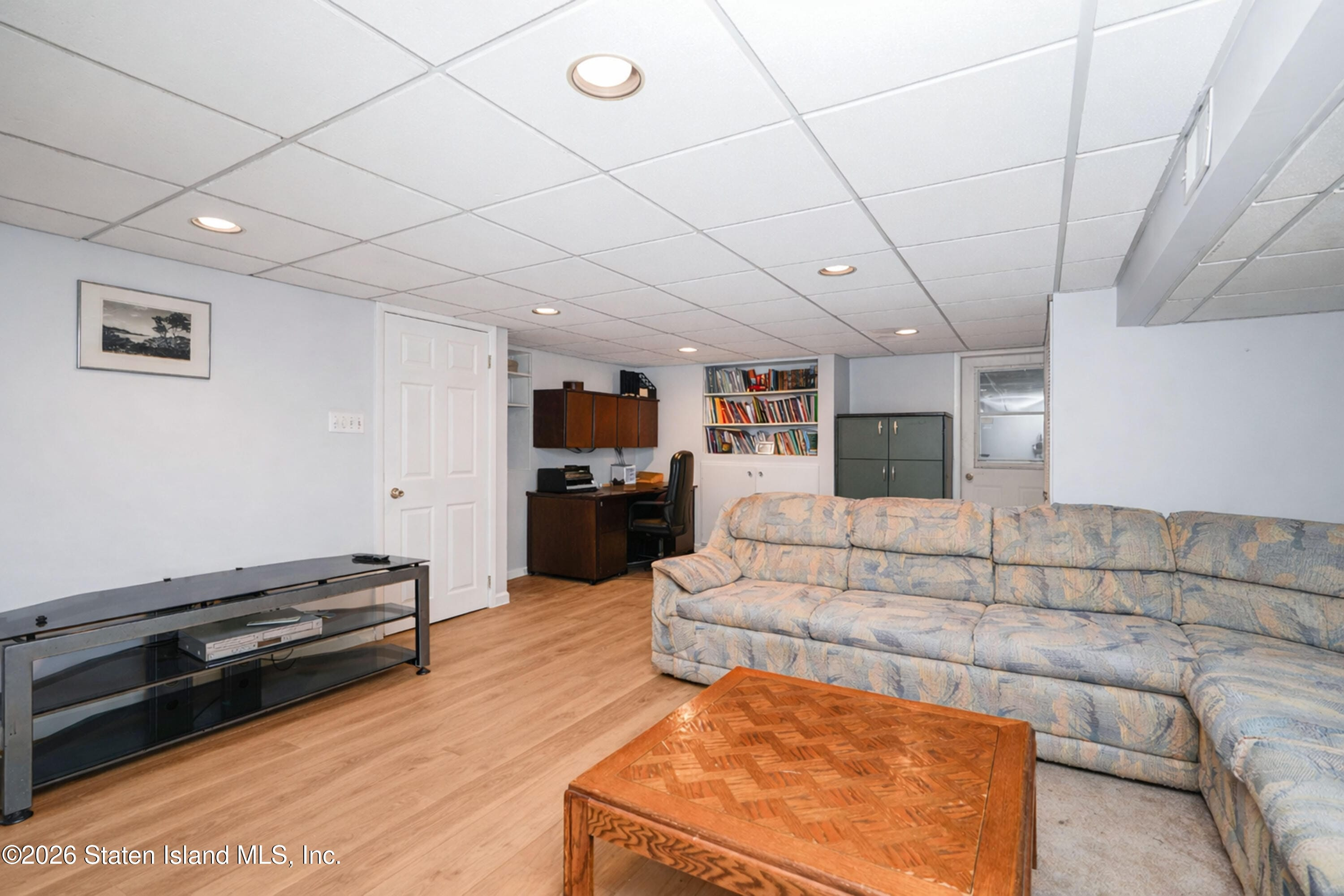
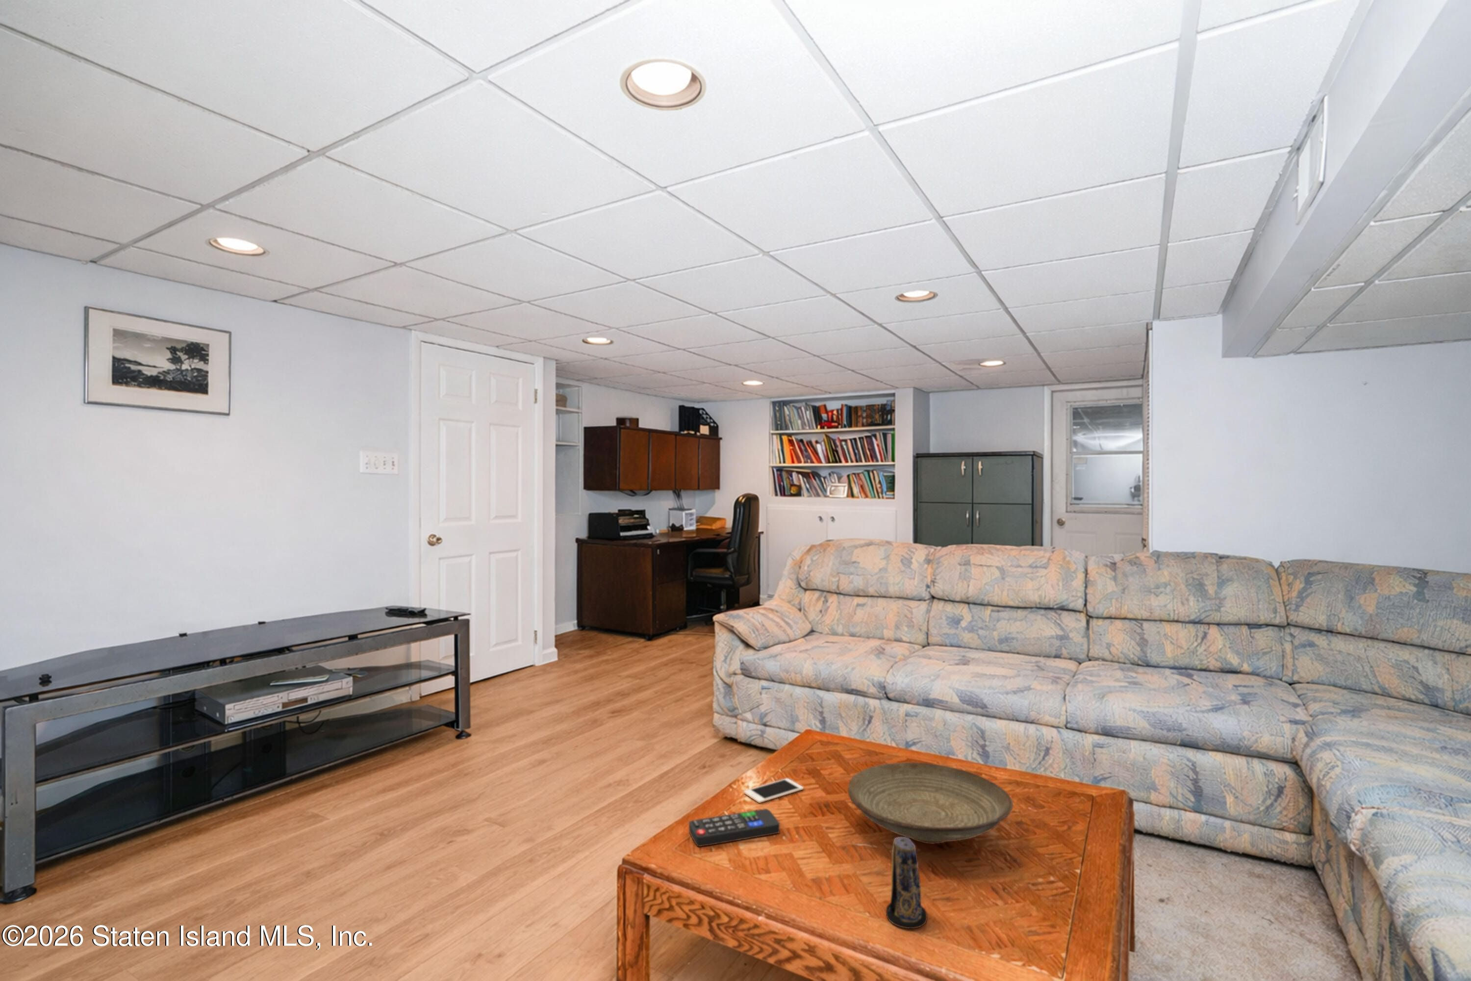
+ decorative bowl [847,762,1014,844]
+ candle [885,836,928,930]
+ cell phone [743,778,804,804]
+ remote control [688,808,780,847]
